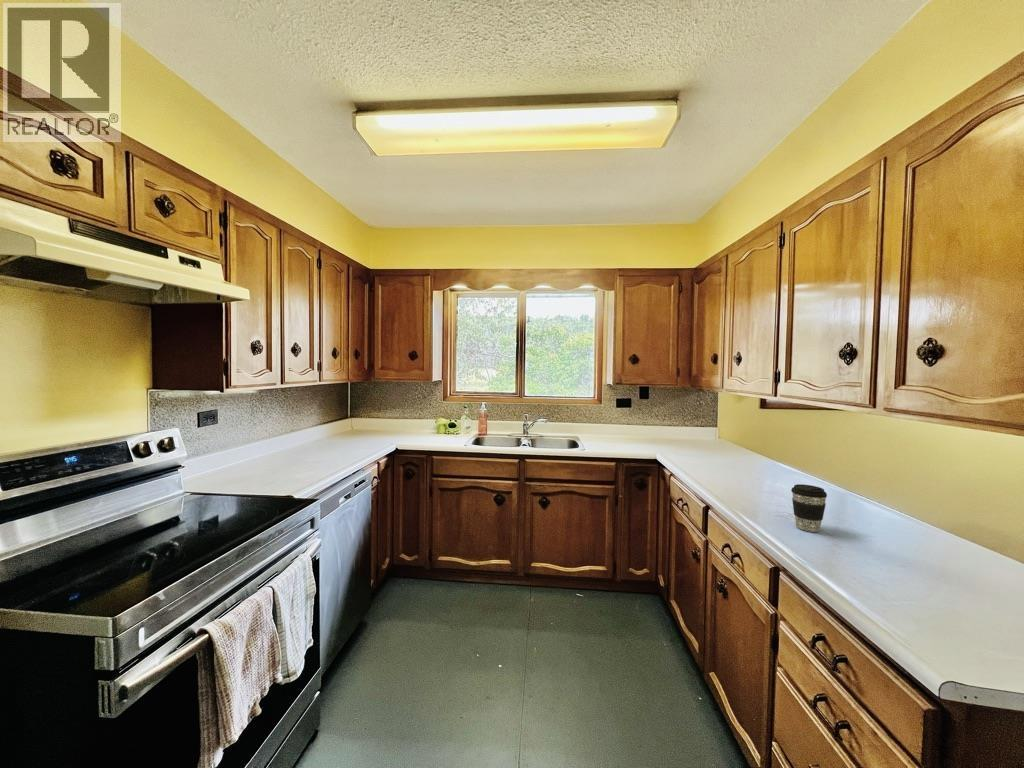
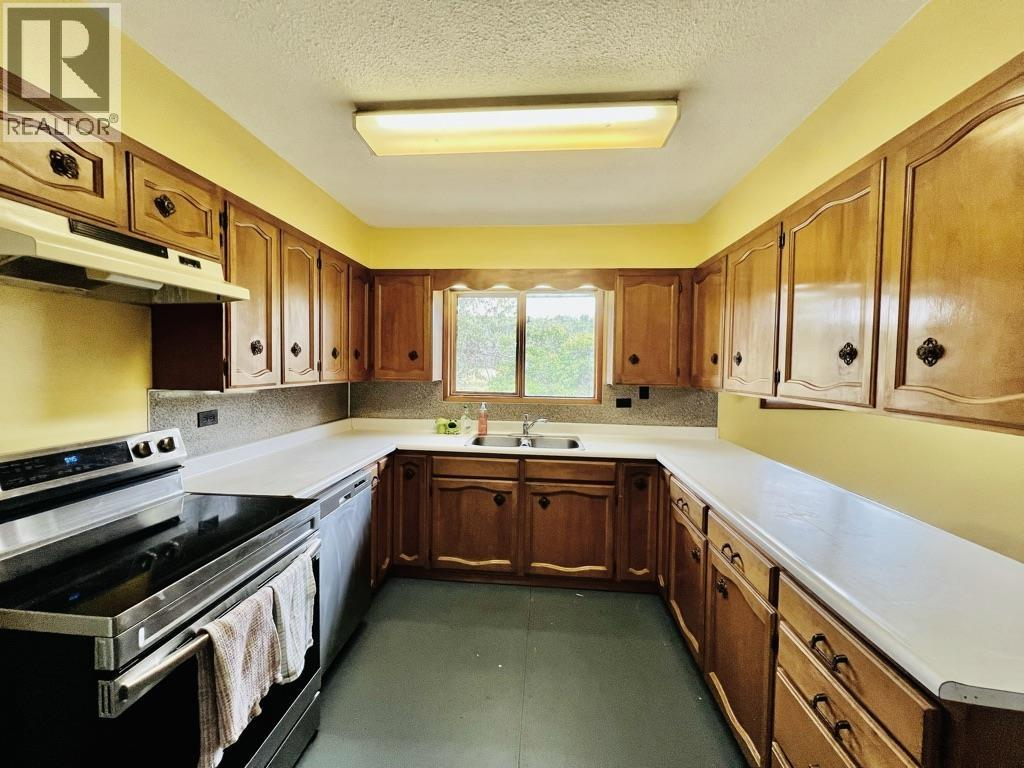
- coffee cup [790,483,828,533]
